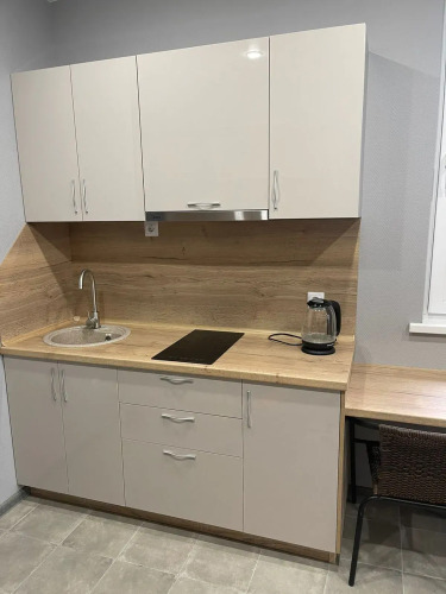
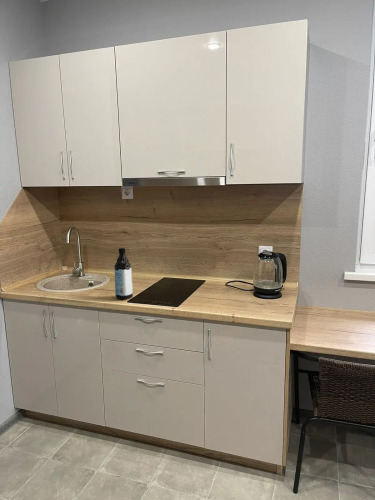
+ water bottle [113,247,134,301]
